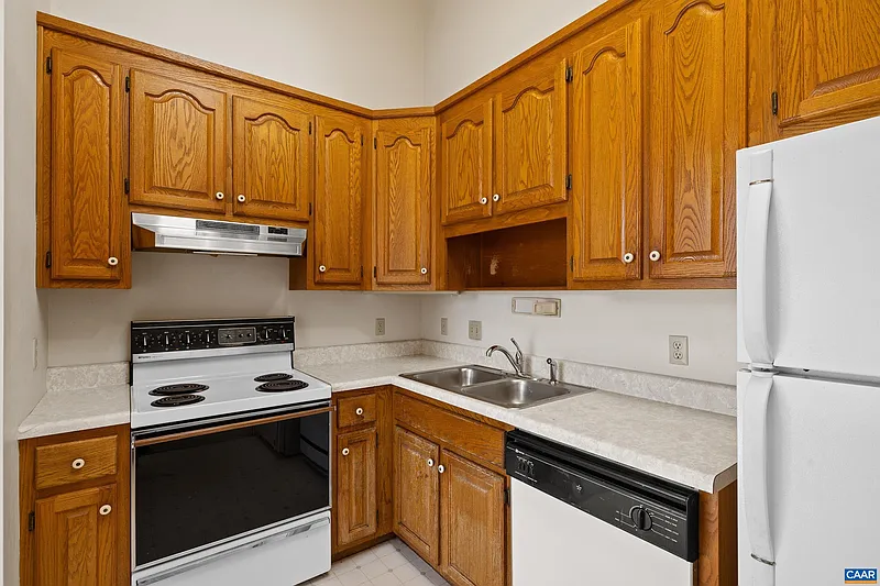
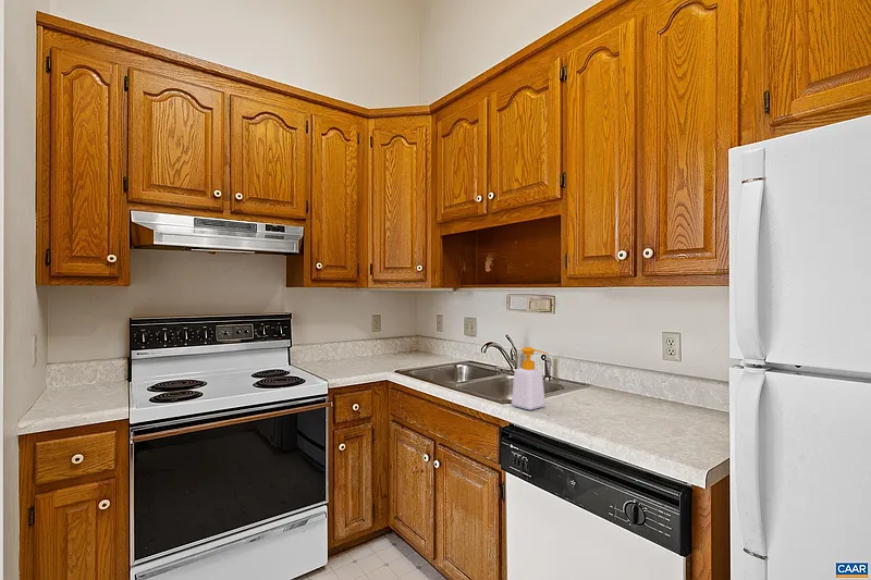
+ soap bottle [511,346,549,411]
